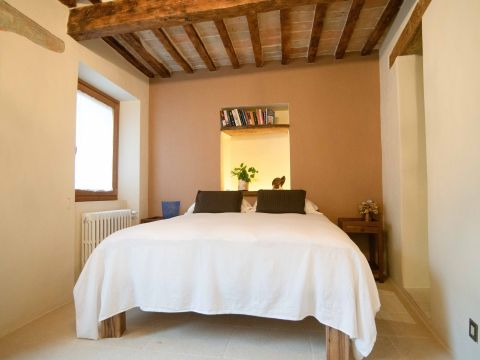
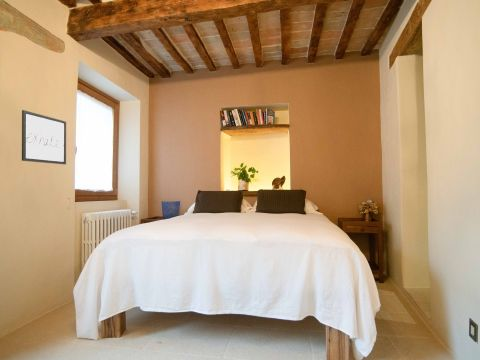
+ wall art [21,109,67,165]
